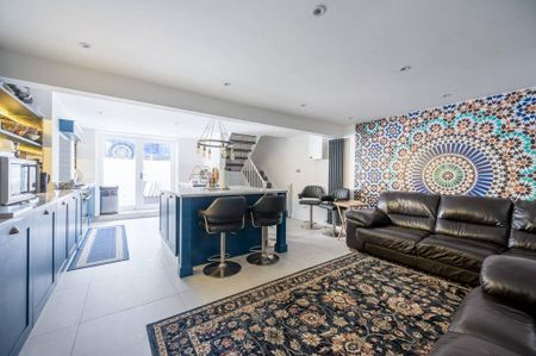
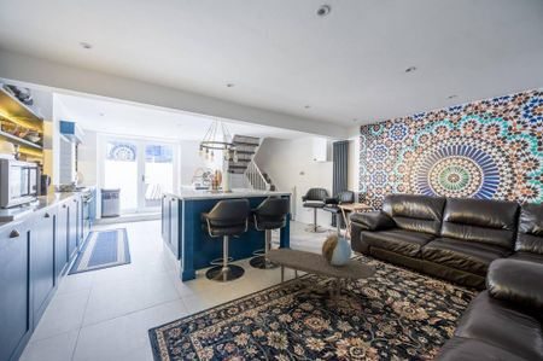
+ decorative sphere [321,235,352,266]
+ coffee table [264,248,376,308]
